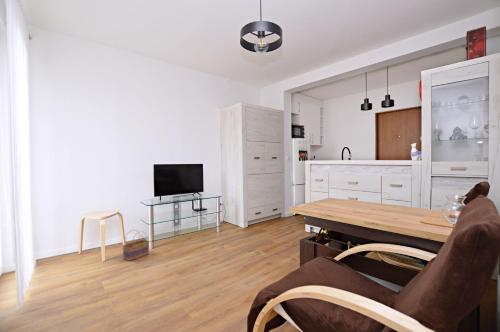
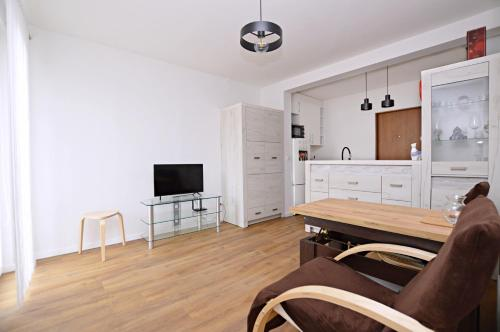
- basket [122,229,150,262]
